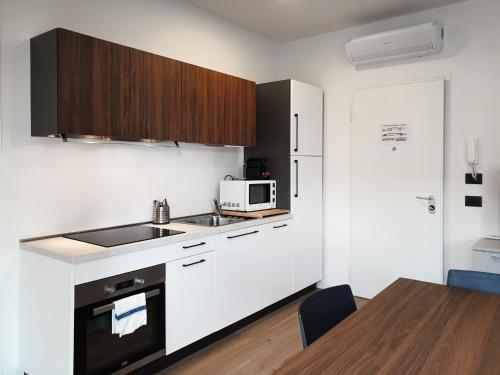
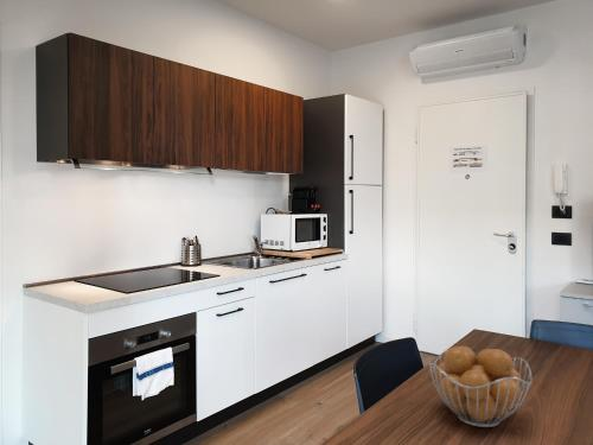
+ fruit basket [428,345,533,428]
